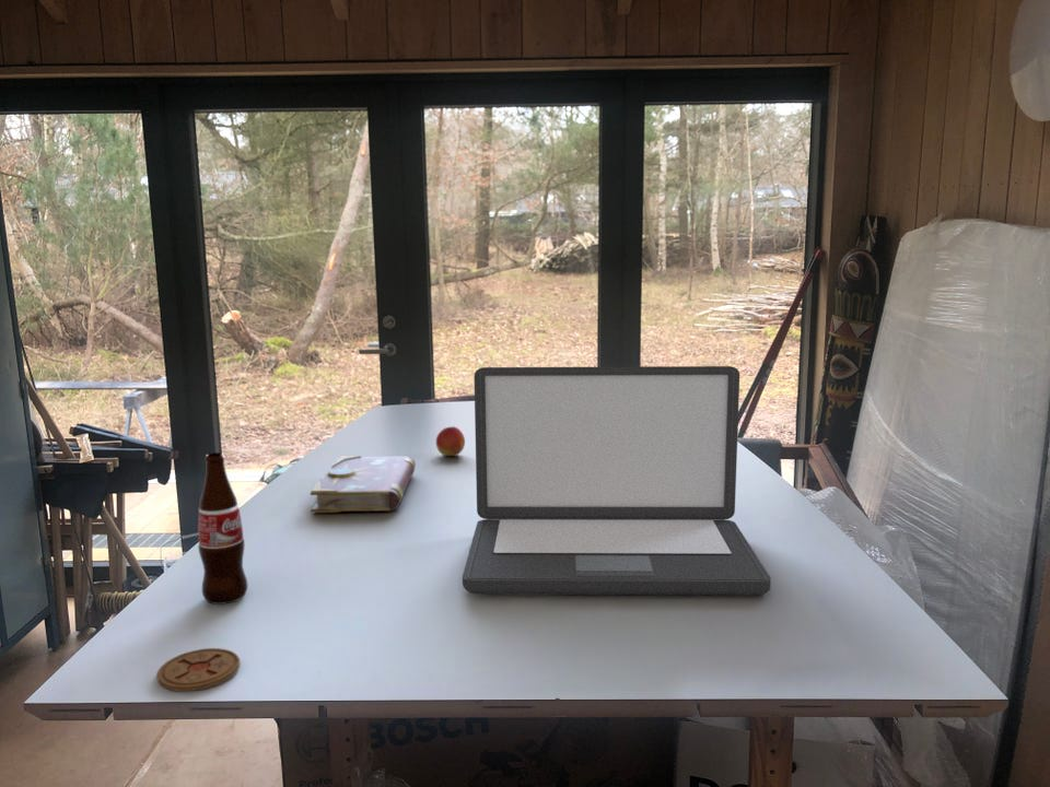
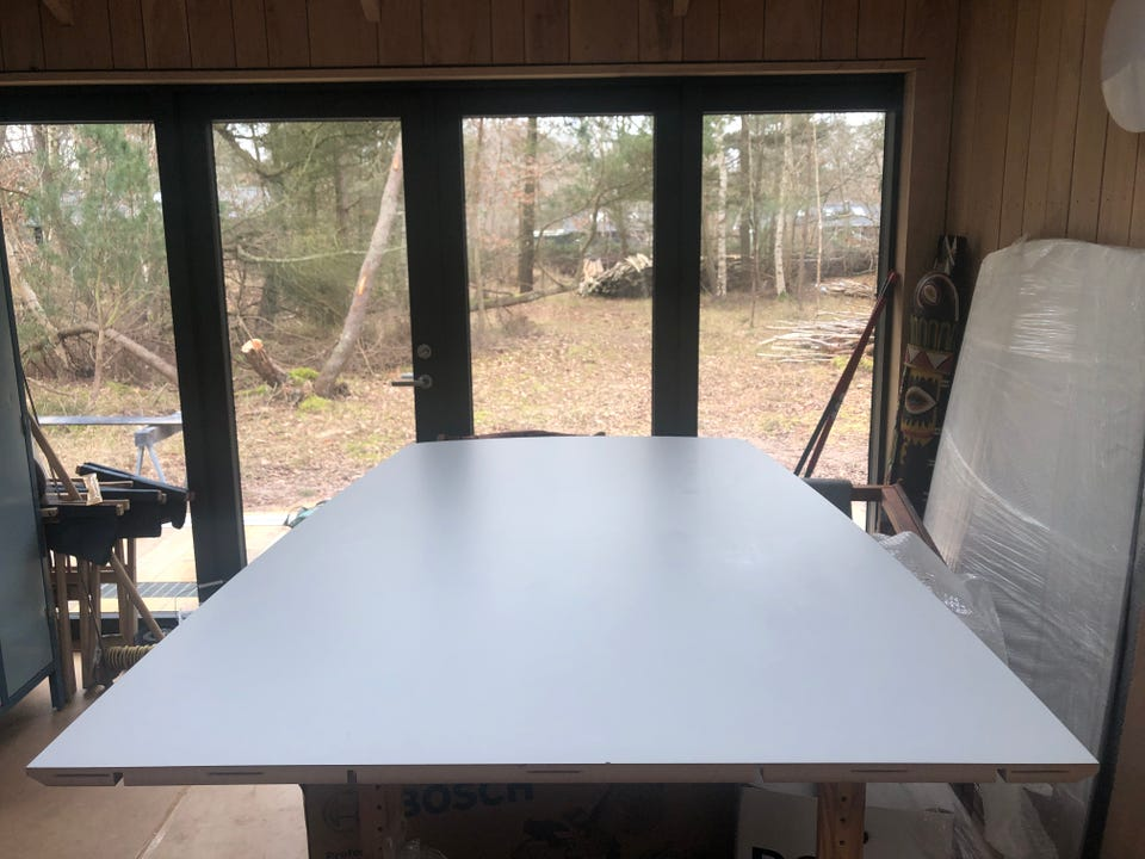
- book [310,455,417,514]
- laptop [462,365,772,596]
- peach [435,425,466,457]
- coaster [156,647,241,692]
- bottle [197,451,249,606]
